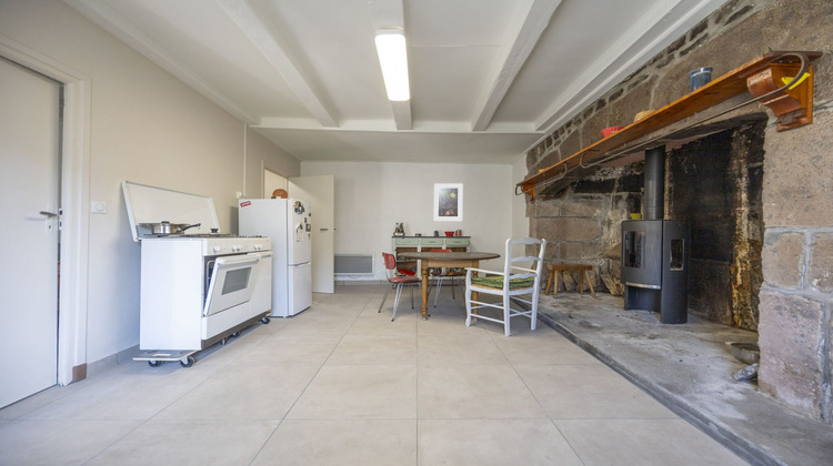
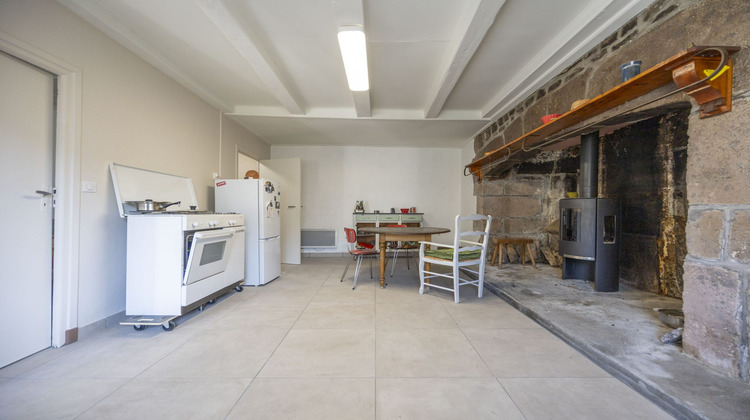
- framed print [433,182,463,222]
